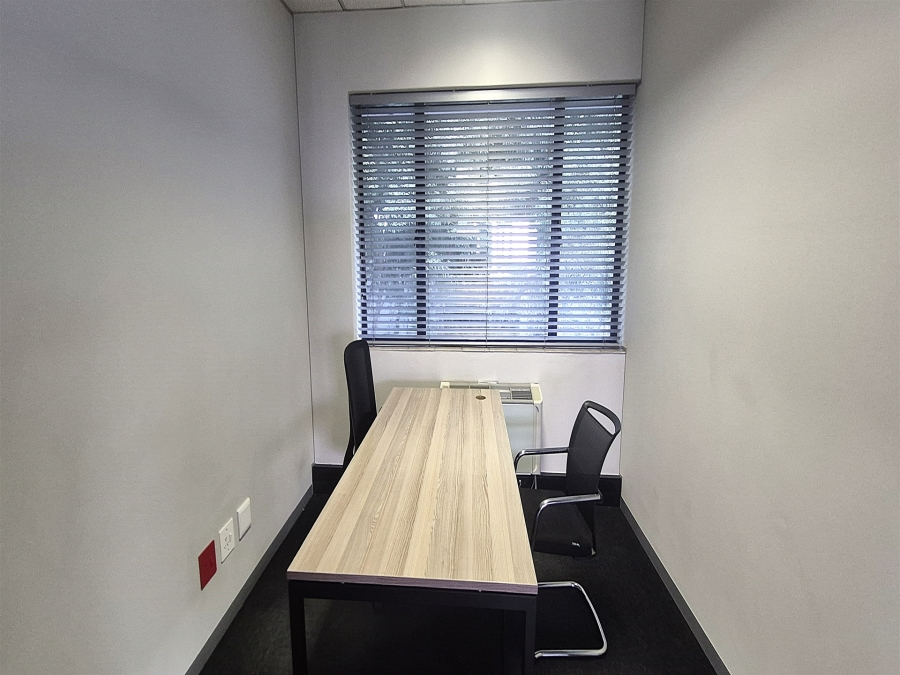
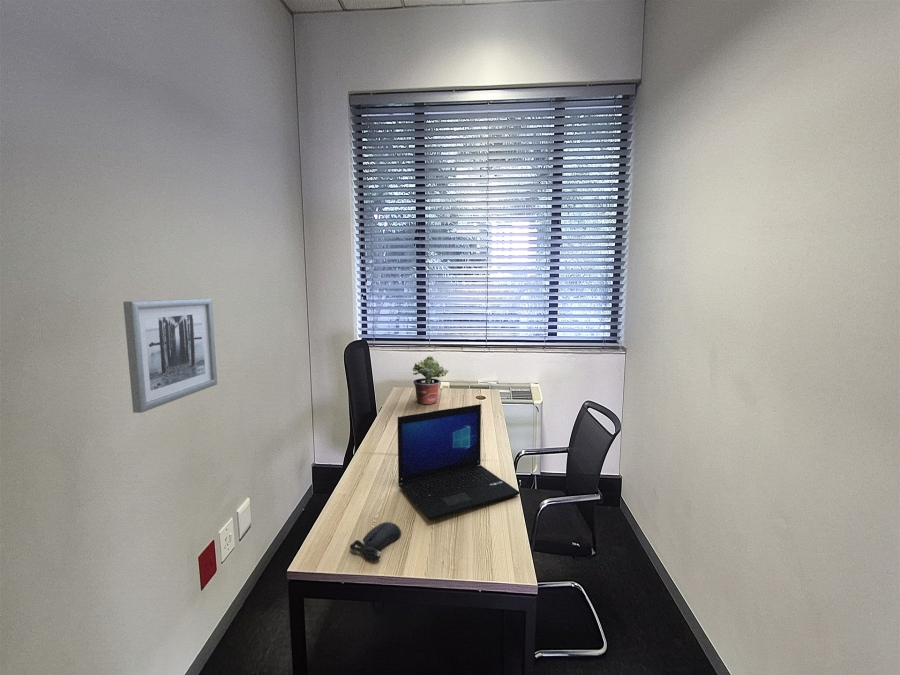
+ potted plant [412,355,450,405]
+ computer mouse [349,521,402,561]
+ laptop [397,403,521,521]
+ wall art [122,298,218,414]
